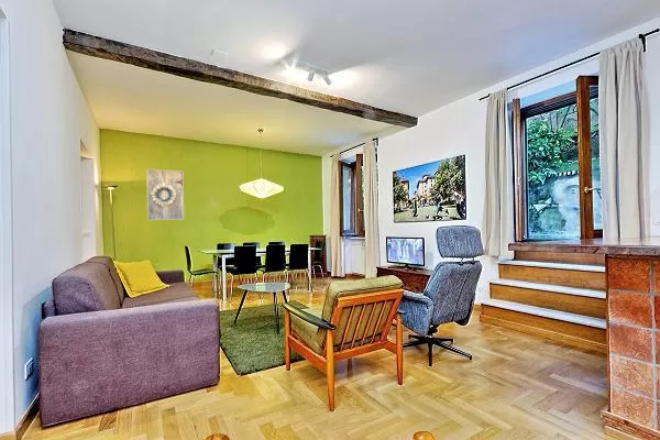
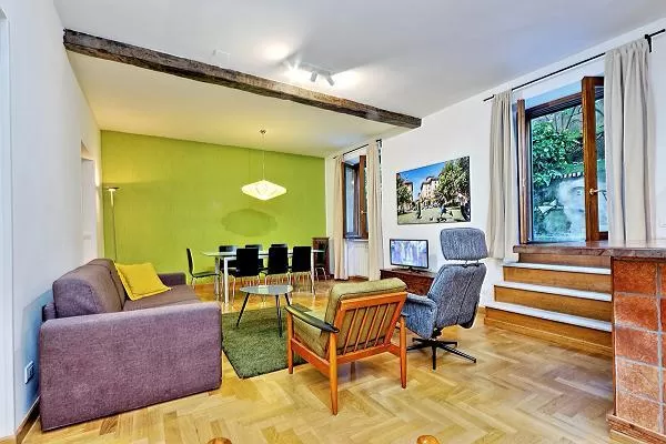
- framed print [146,168,185,221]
